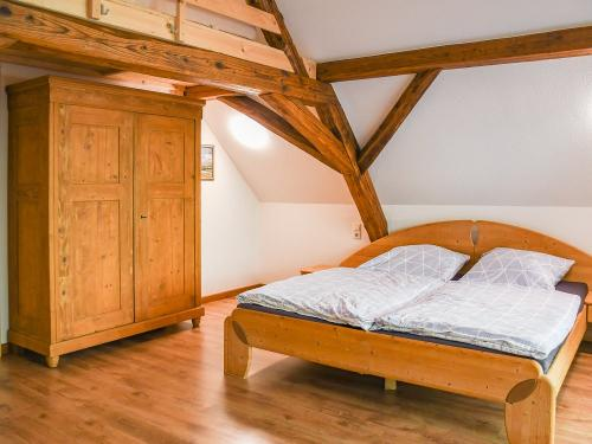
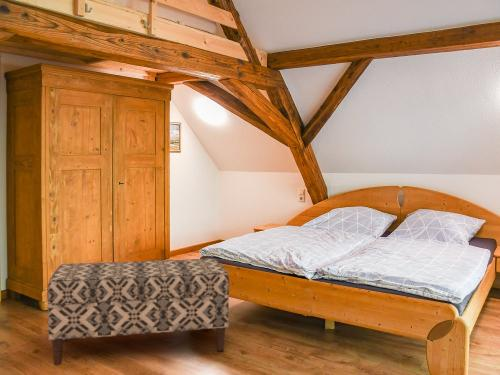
+ bench [46,257,230,366]
